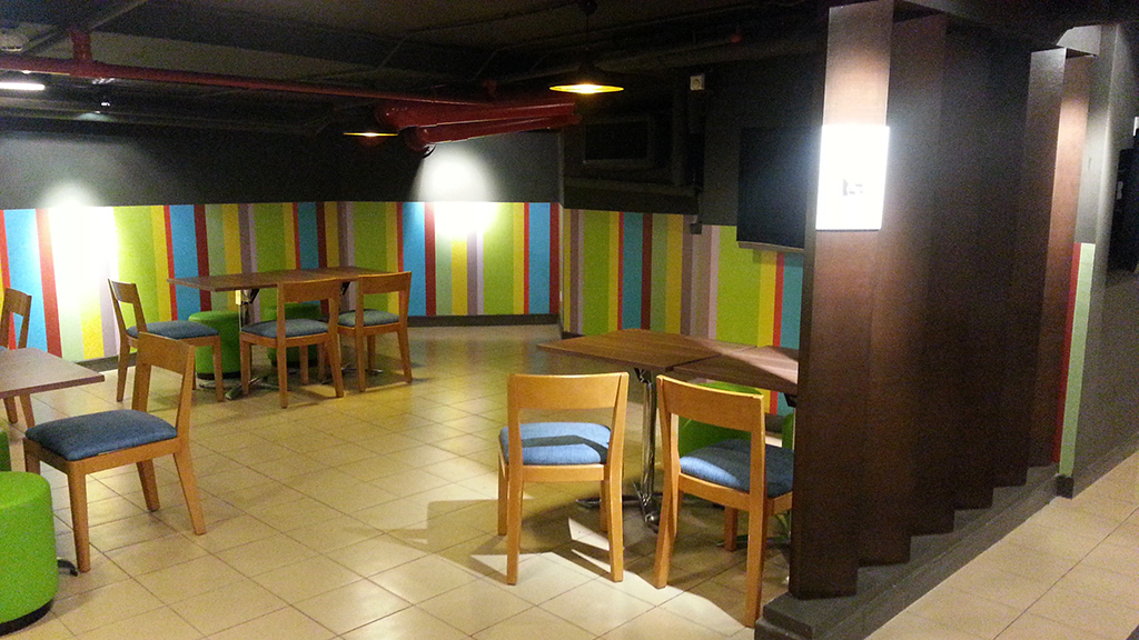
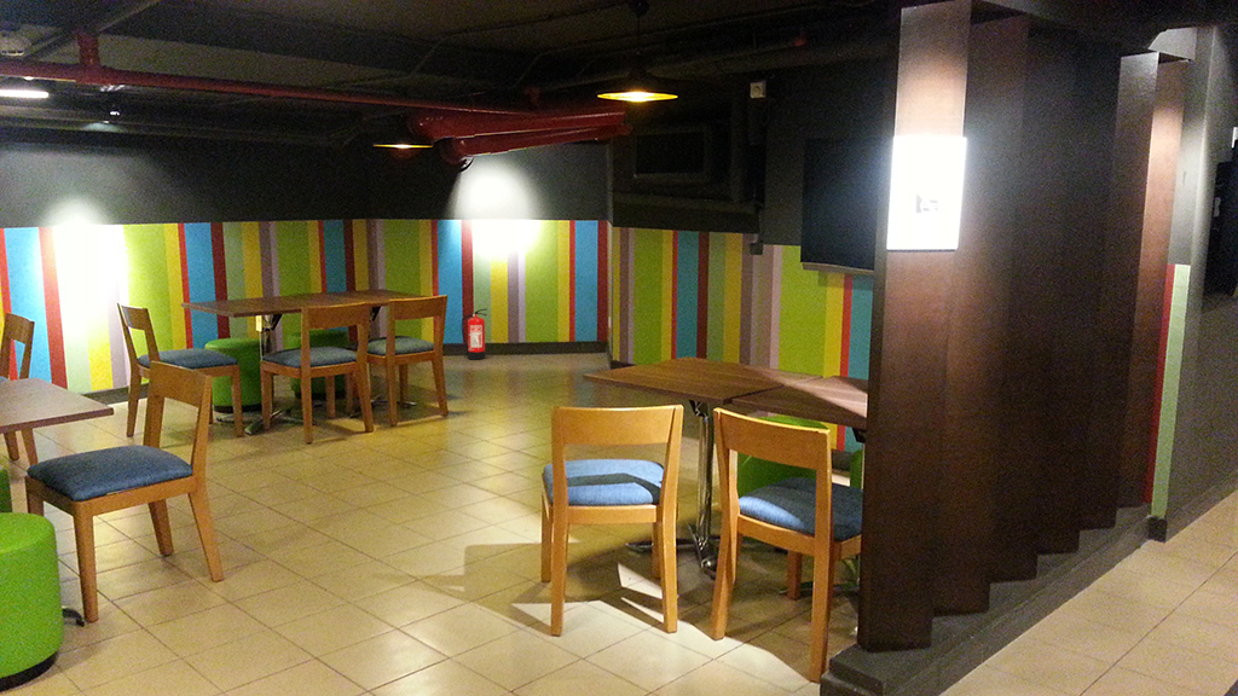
+ fire extinguisher [459,308,488,361]
